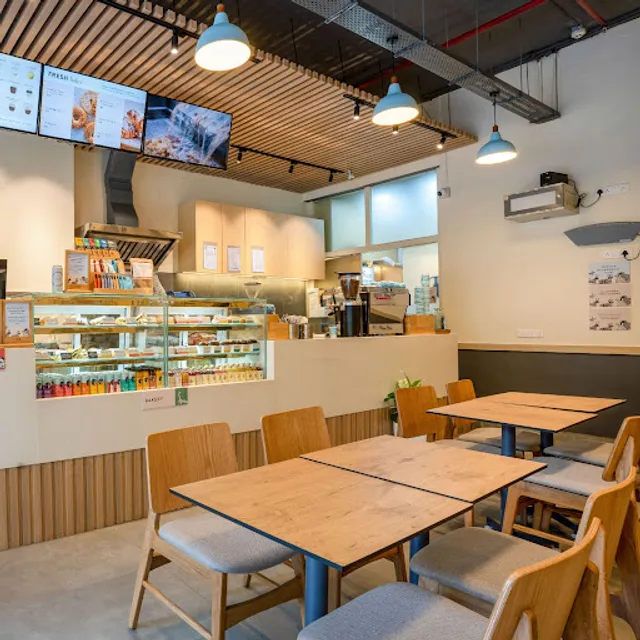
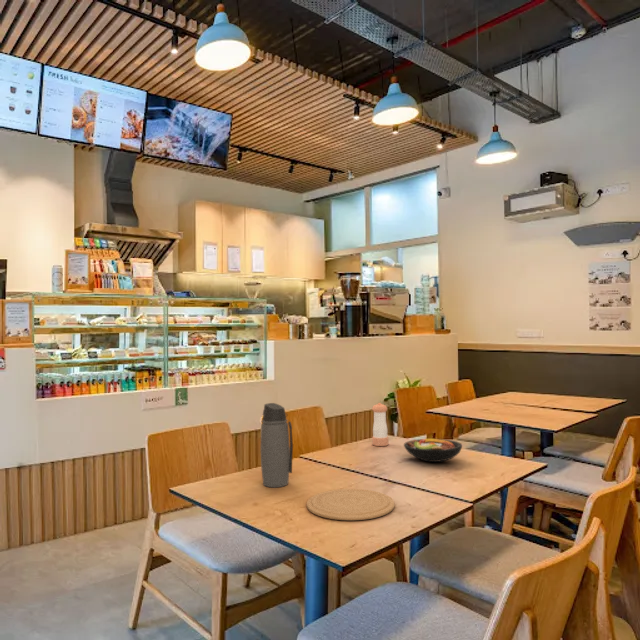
+ plate [306,488,396,521]
+ water bottle [260,402,294,488]
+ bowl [403,438,463,463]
+ pepper shaker [371,402,389,447]
